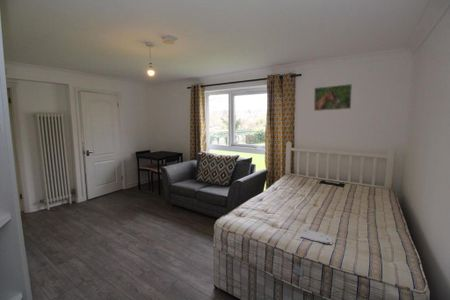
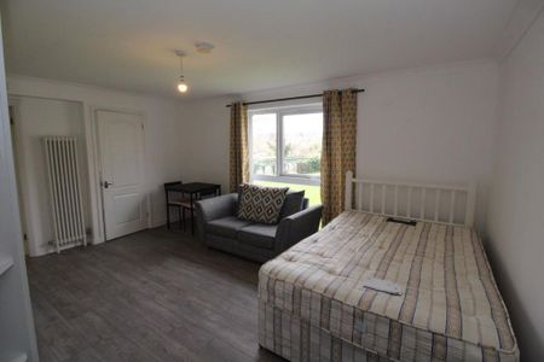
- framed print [313,83,353,112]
